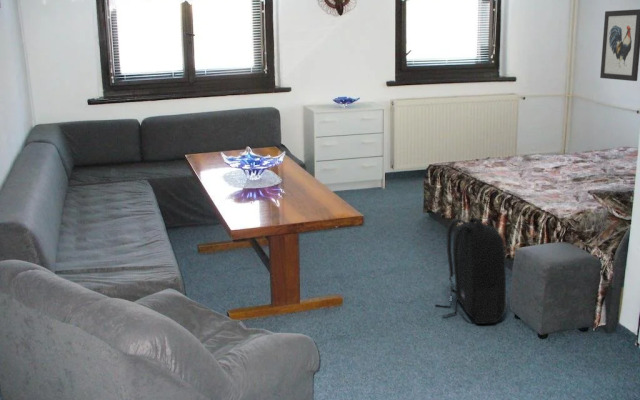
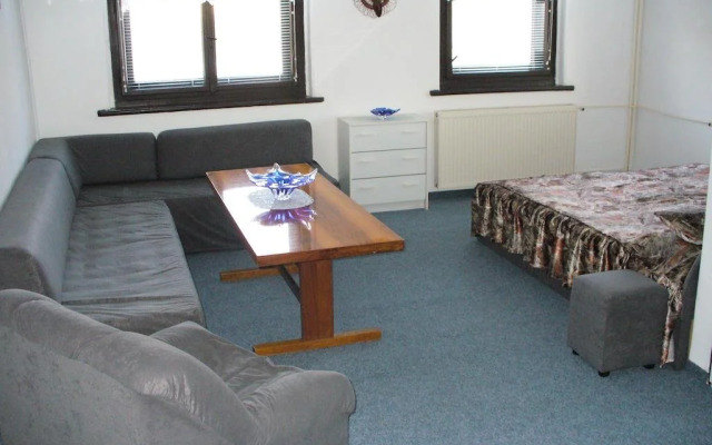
- wall art [599,8,640,82]
- backpack [434,217,507,325]
